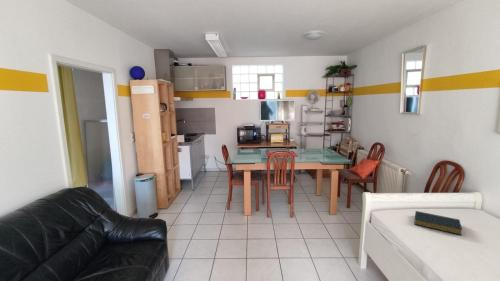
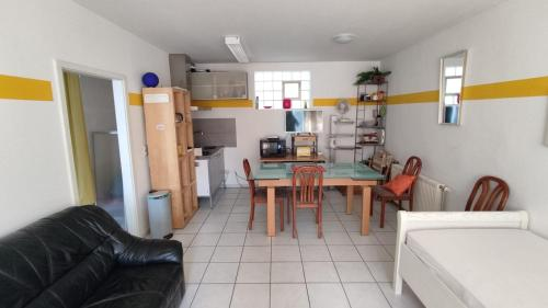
- hardback book [413,210,463,236]
